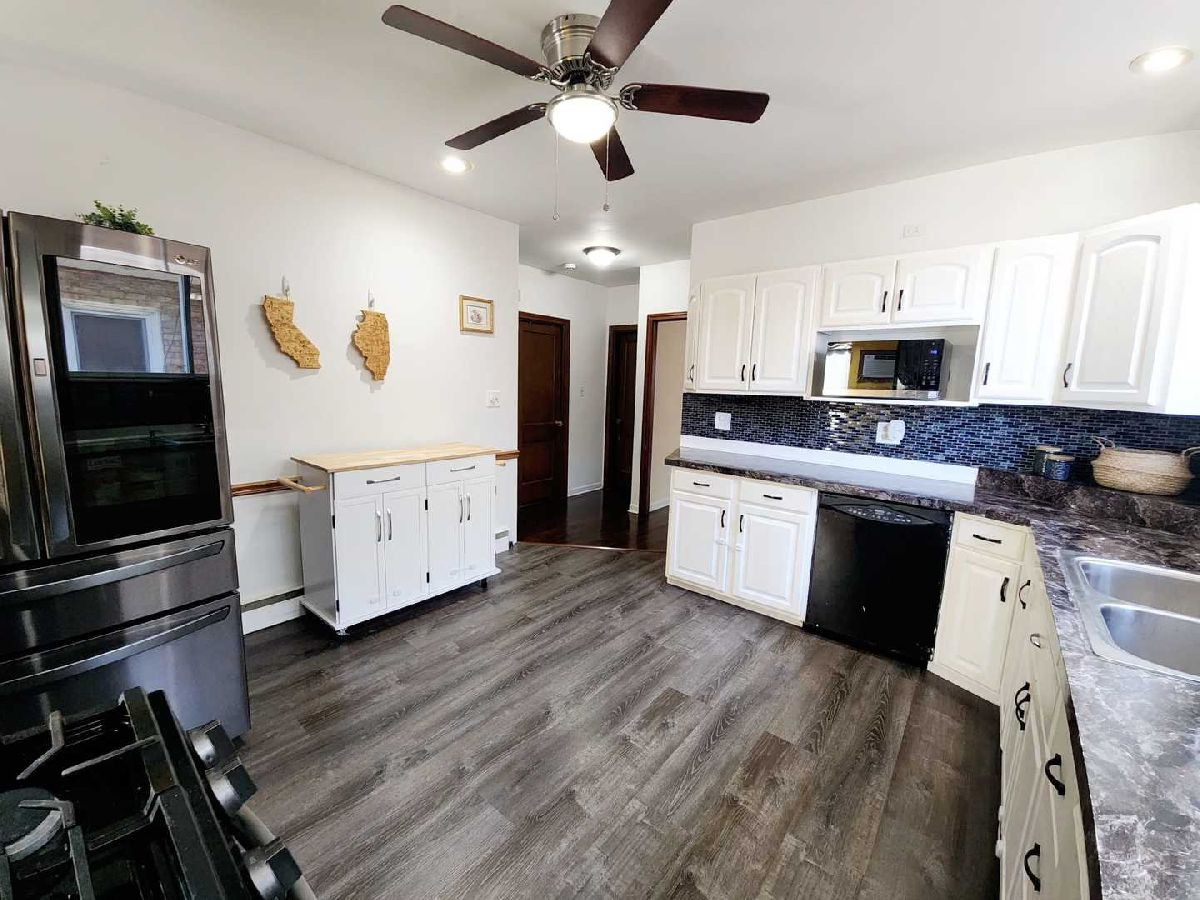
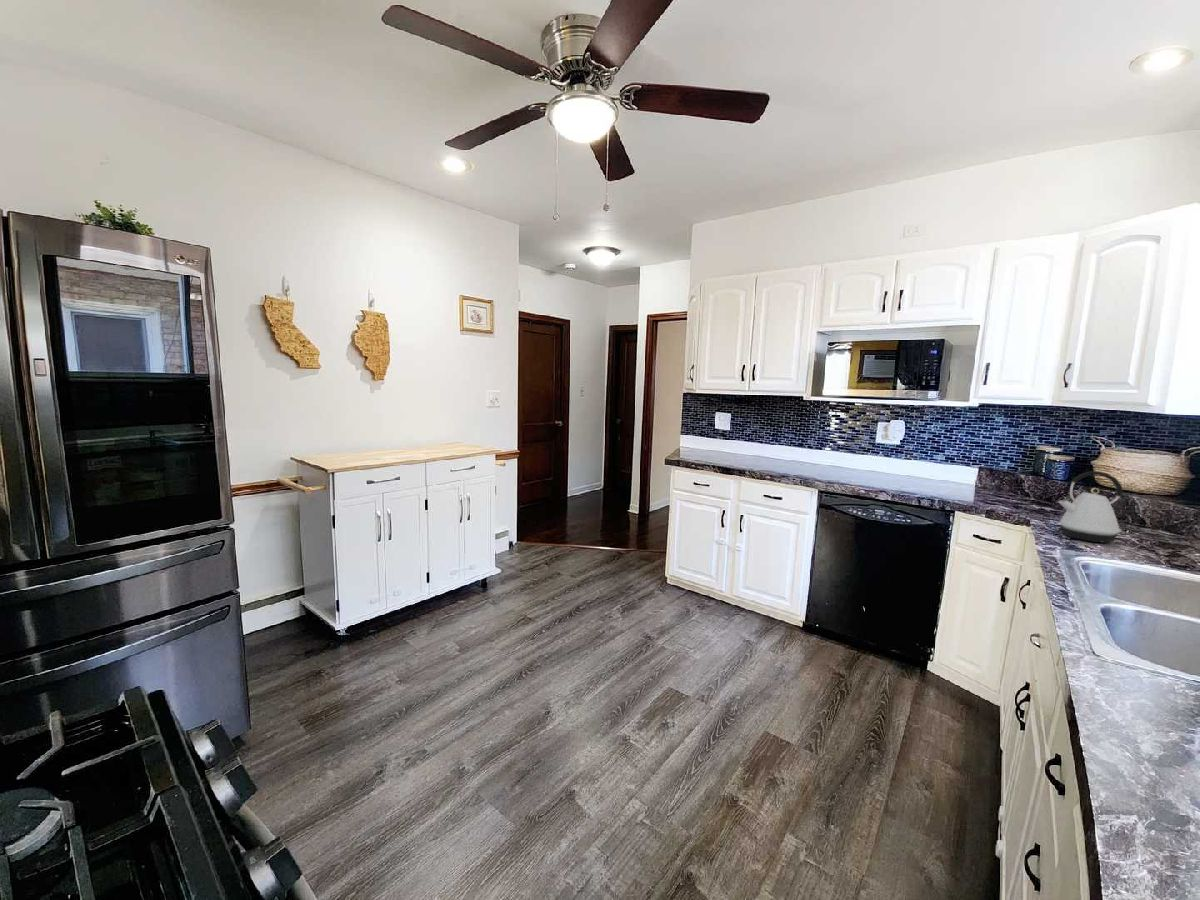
+ kettle [1057,470,1124,544]
